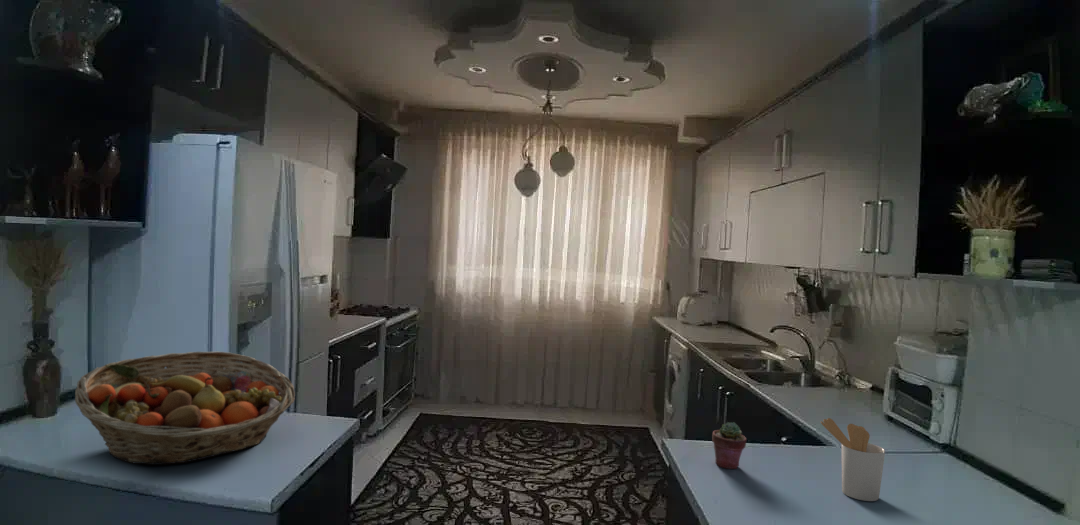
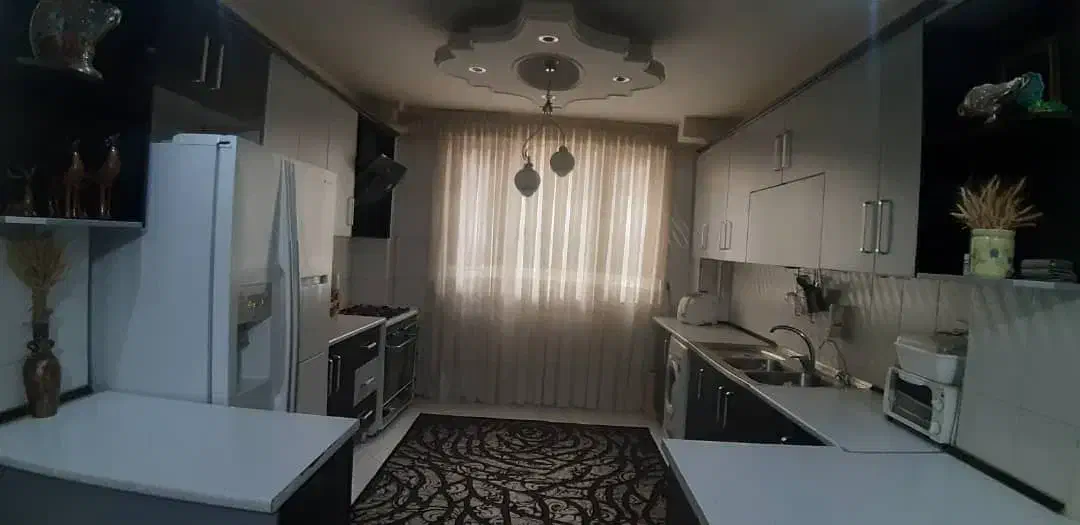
- utensil holder [820,417,886,502]
- potted succulent [711,421,748,470]
- fruit basket [74,351,296,466]
